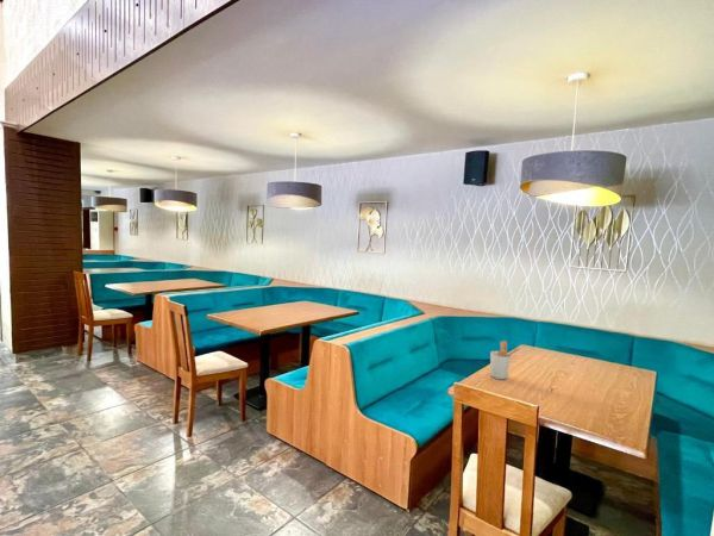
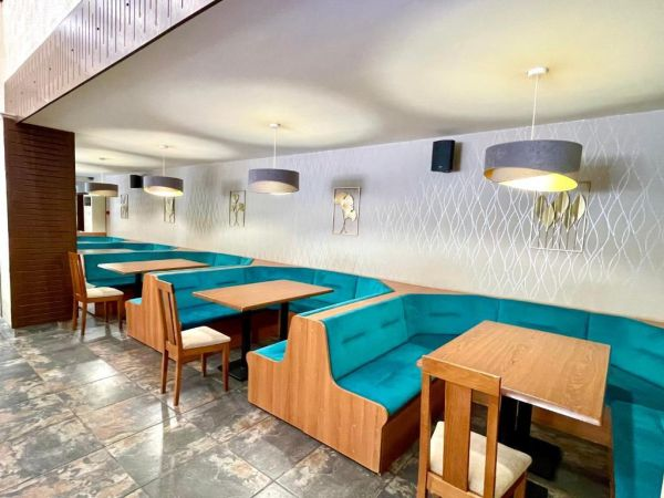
- utensil holder [489,339,521,380]
